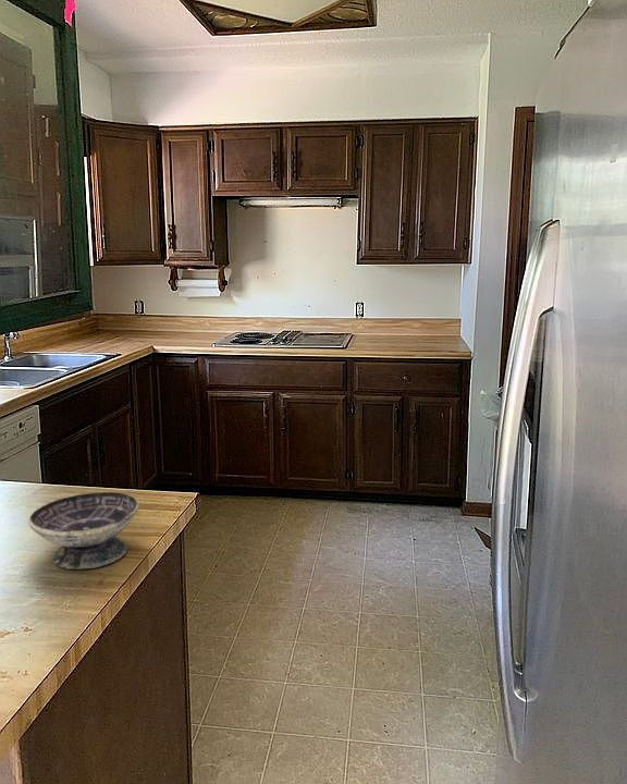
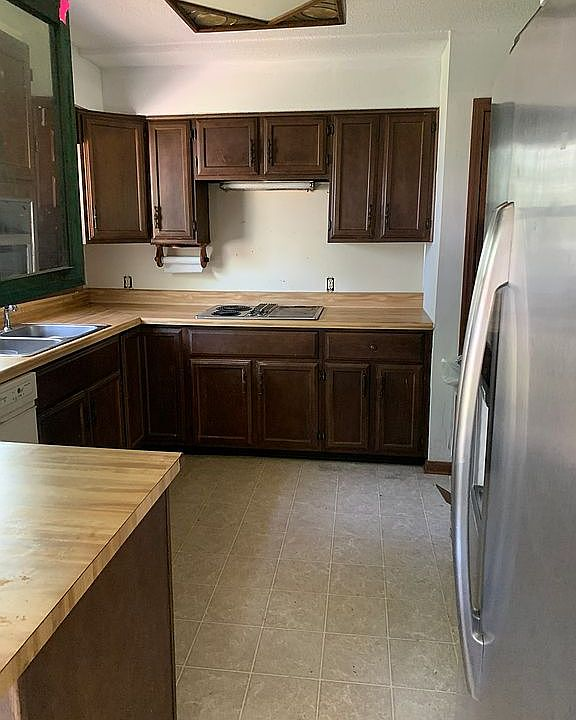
- bowl [27,491,139,571]
